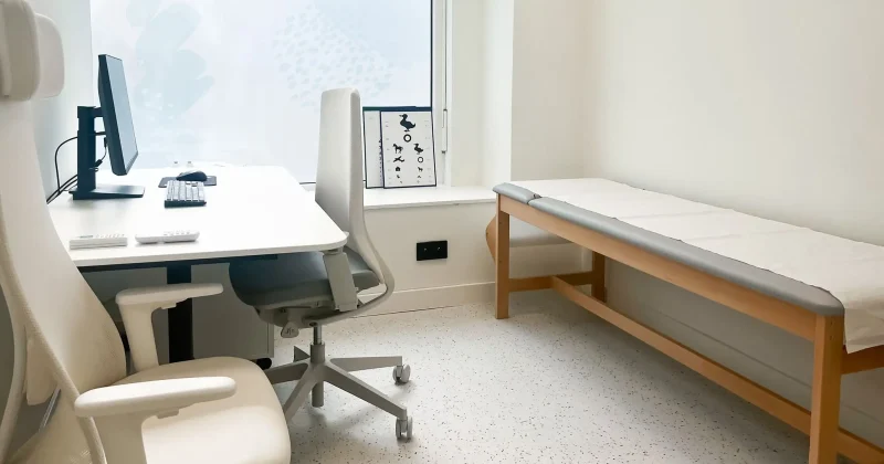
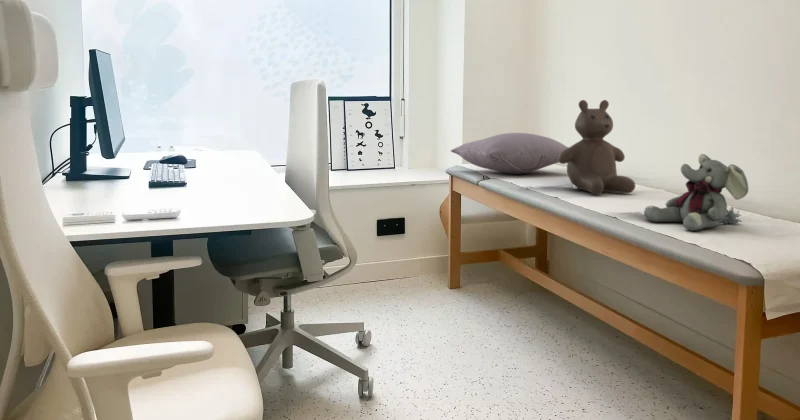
+ teddy bear [558,99,636,196]
+ plush elephant [643,153,749,232]
+ pillow [450,132,569,175]
